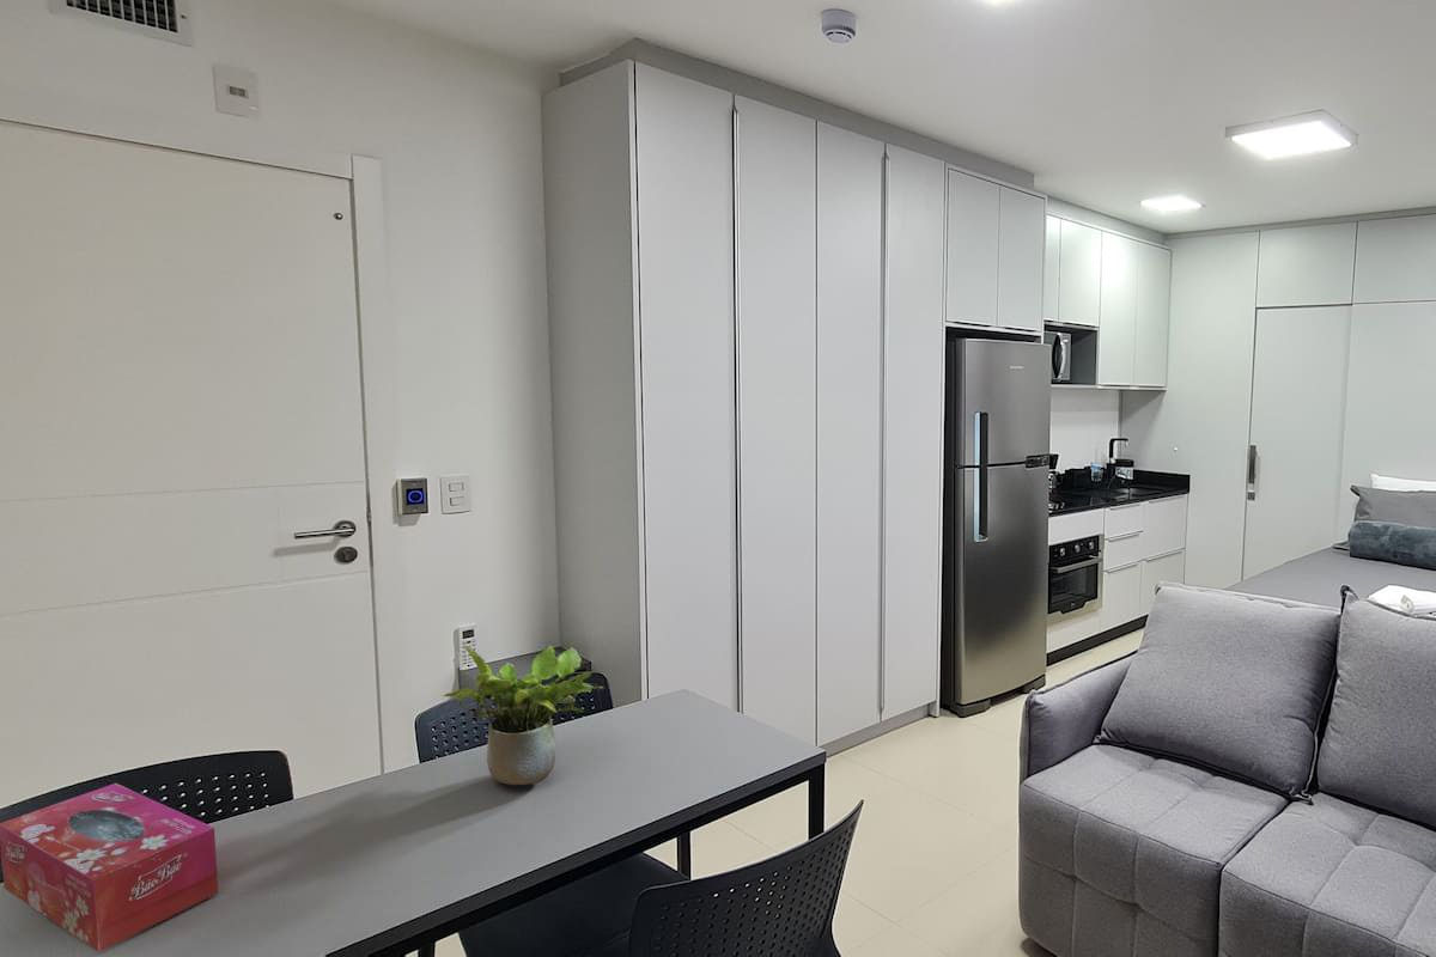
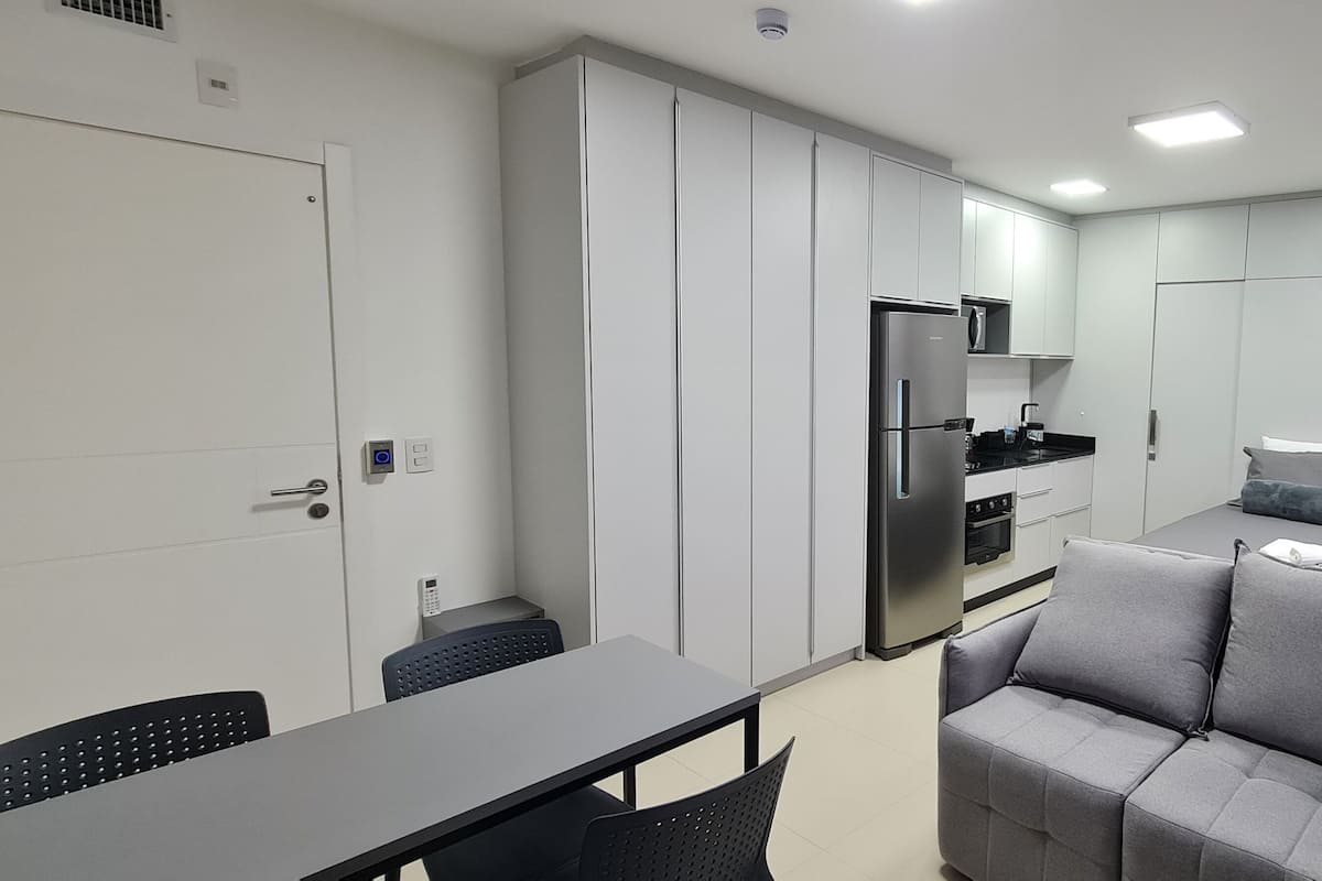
- potted plant [443,645,604,786]
- tissue box [0,782,219,953]
